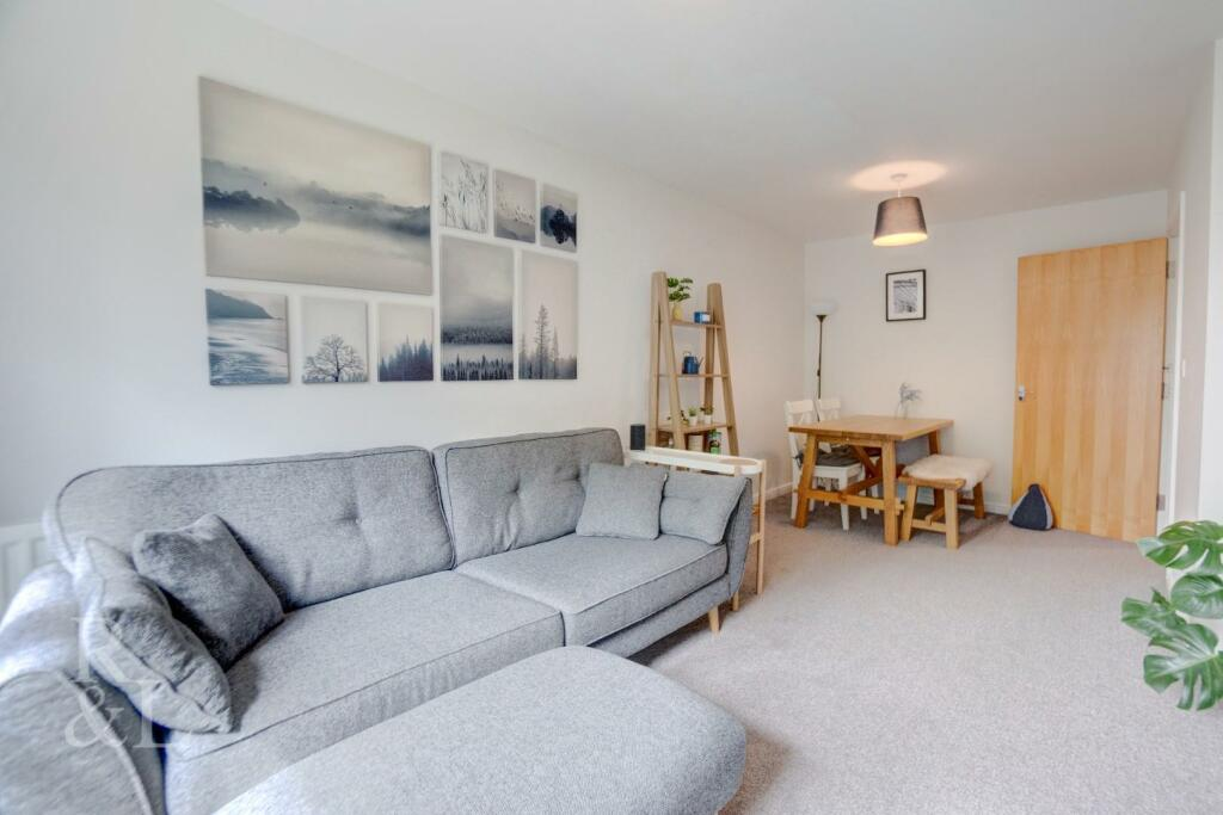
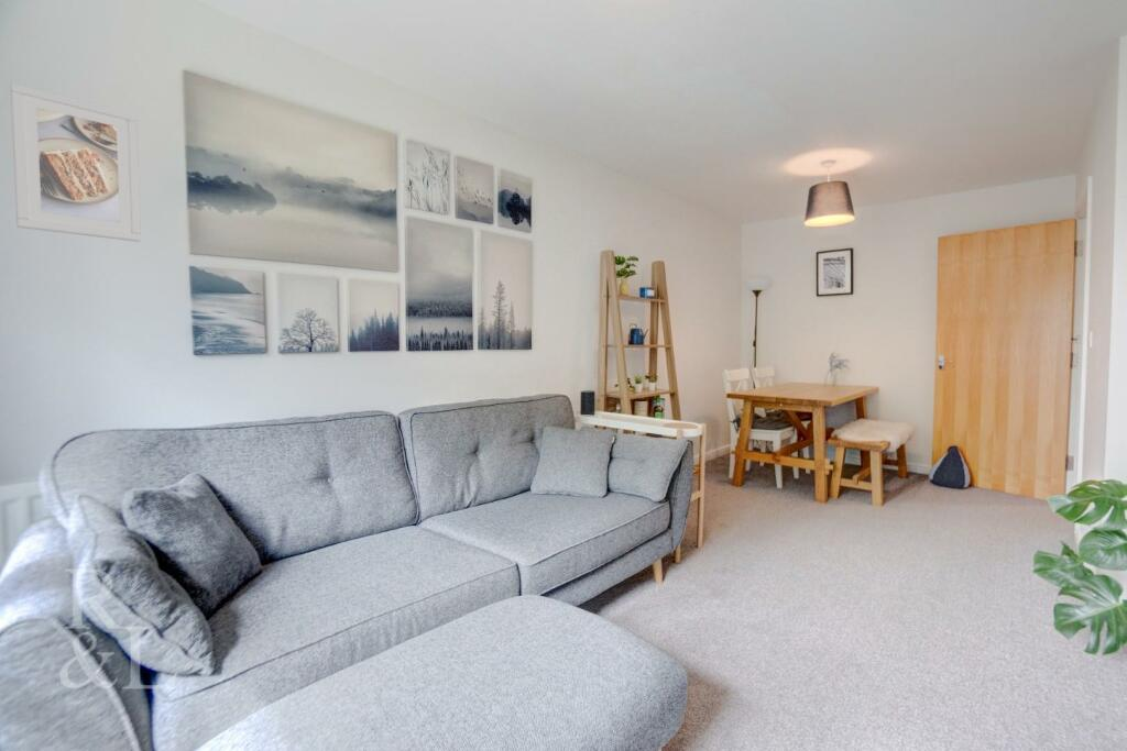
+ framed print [9,82,142,243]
